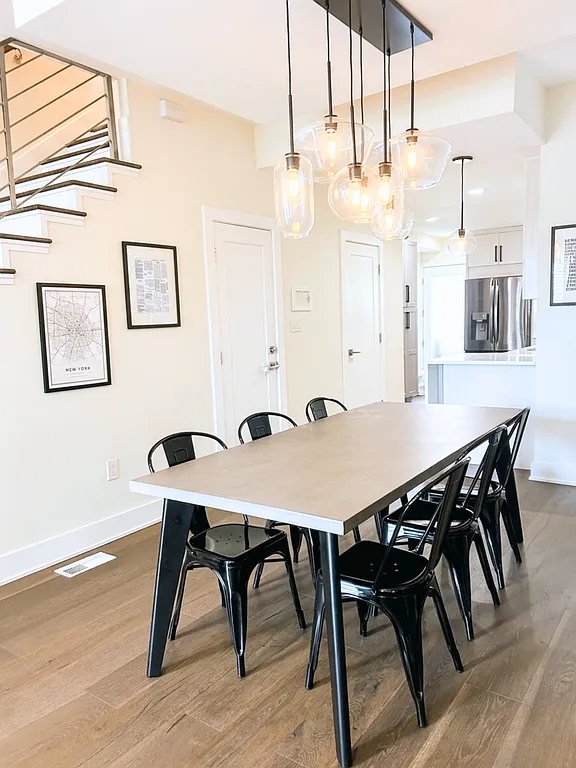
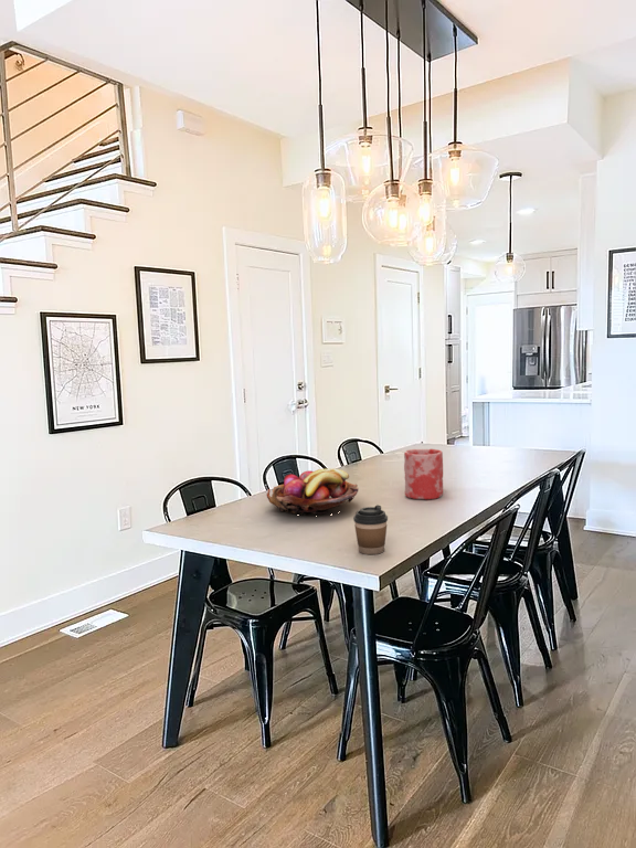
+ fruit basket [266,467,360,517]
+ coffee cup [352,504,389,555]
+ vase [403,448,444,500]
